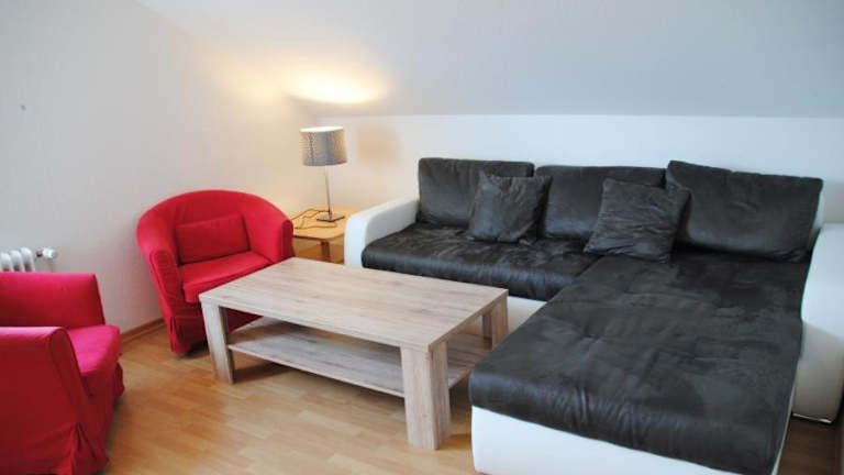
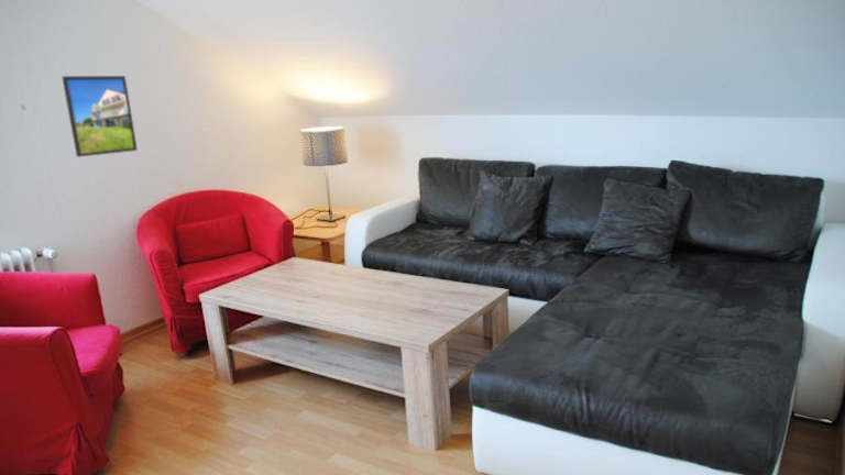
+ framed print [61,75,139,158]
